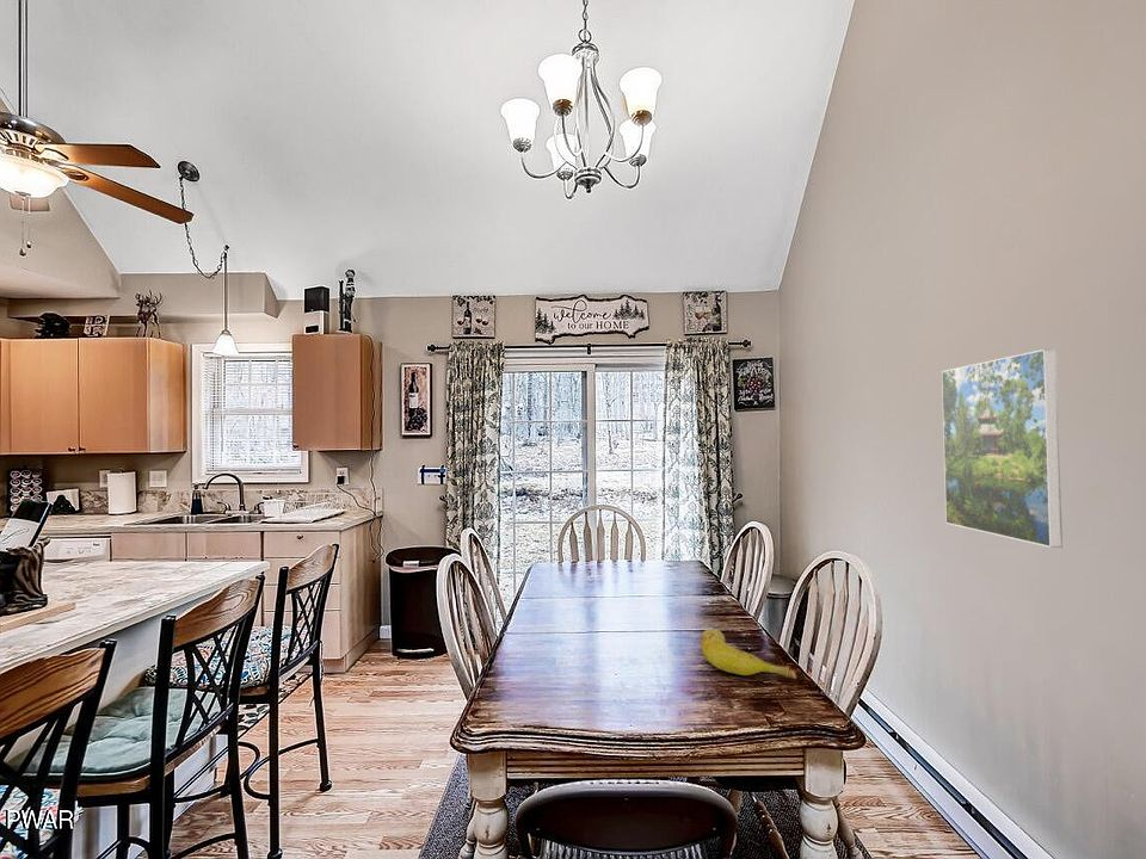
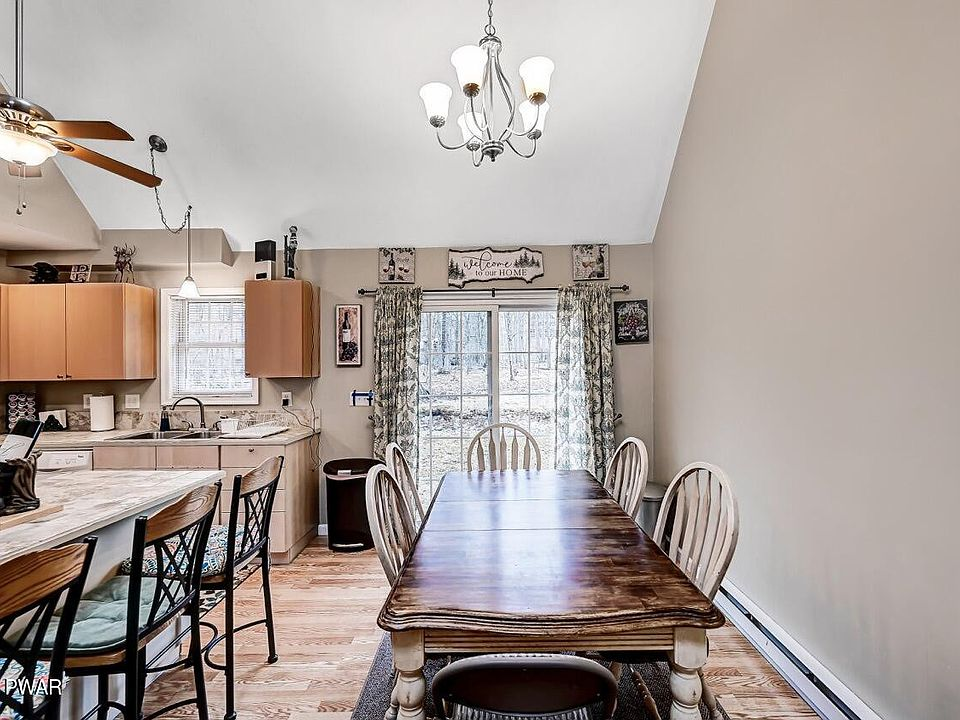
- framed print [941,347,1064,549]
- banana [700,628,797,680]
